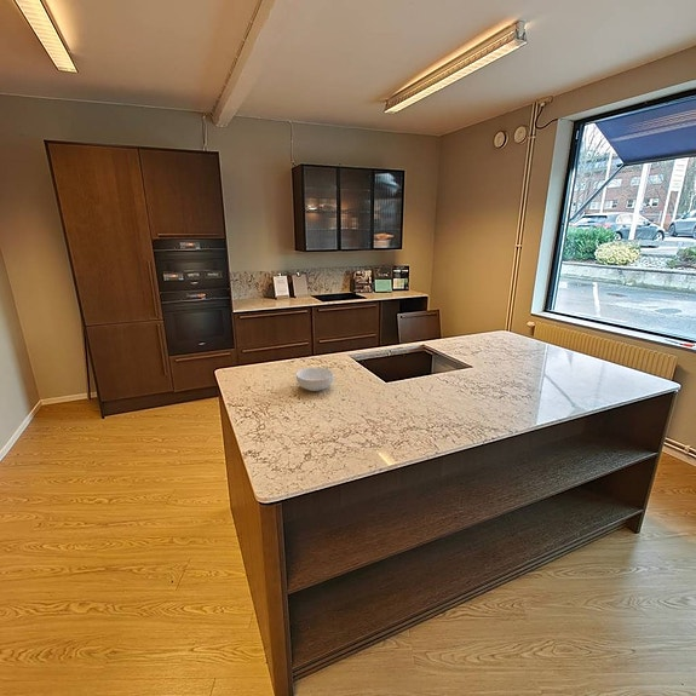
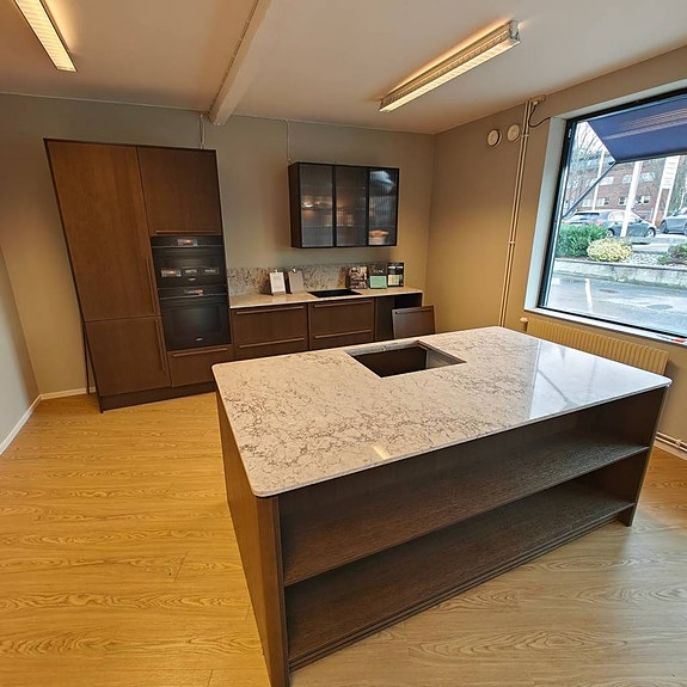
- cereal bowl [295,367,334,392]
